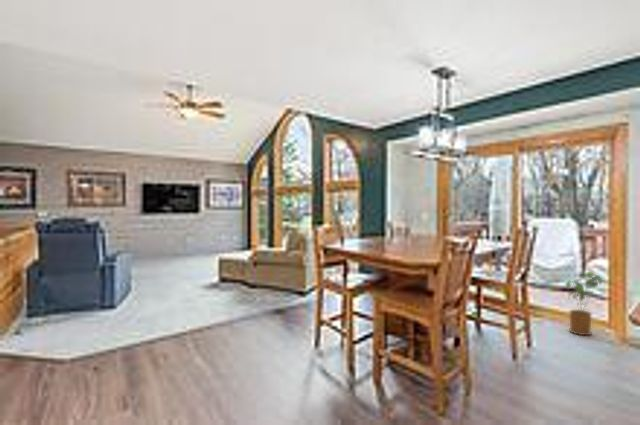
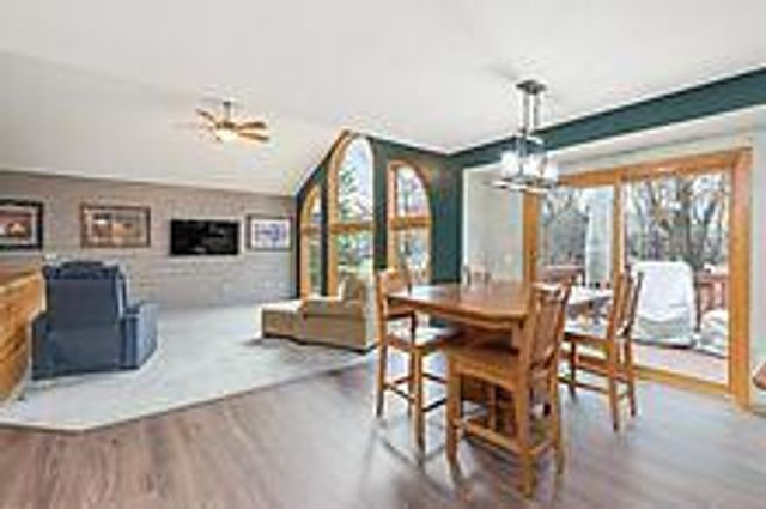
- house plant [565,271,607,336]
